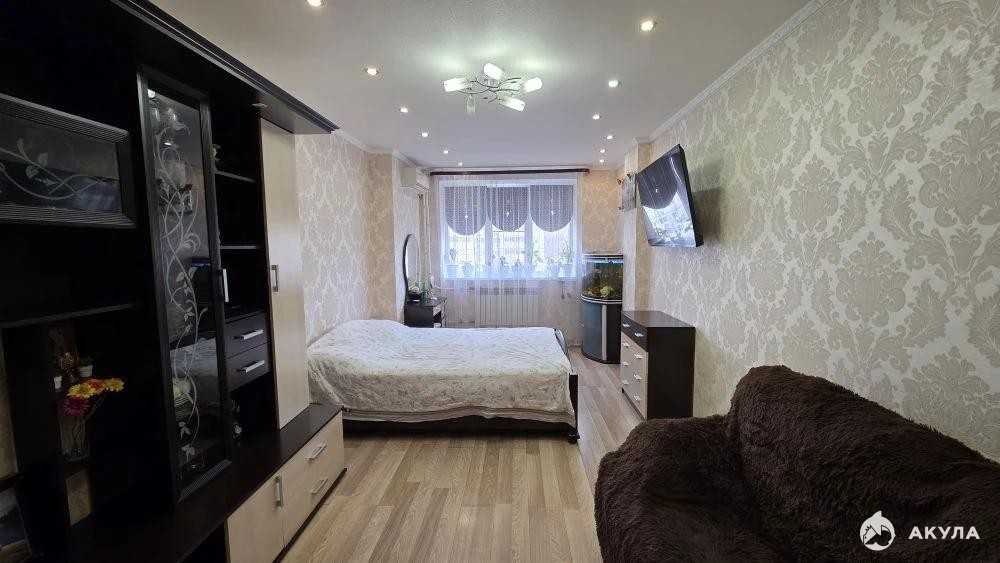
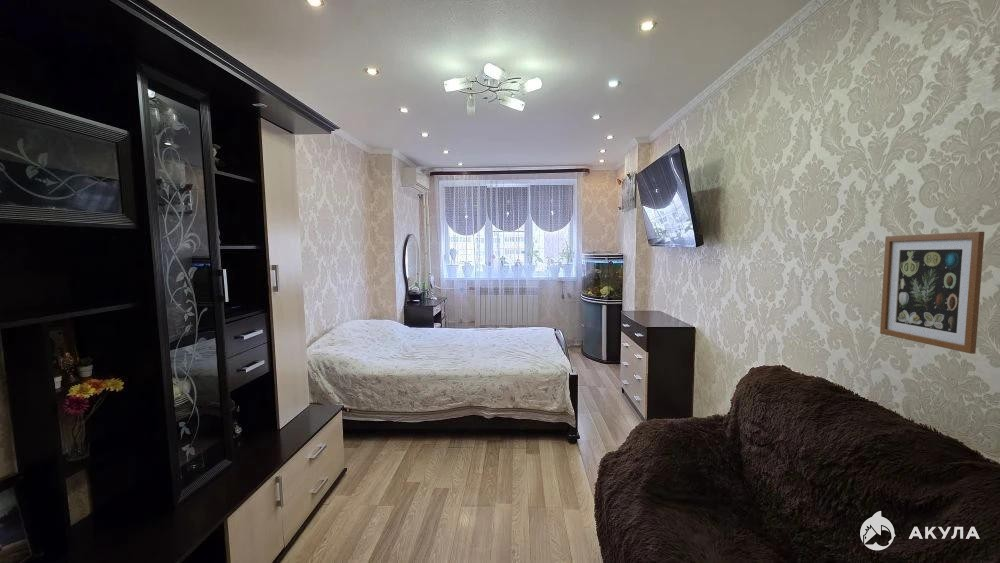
+ wall art [879,231,985,355]
